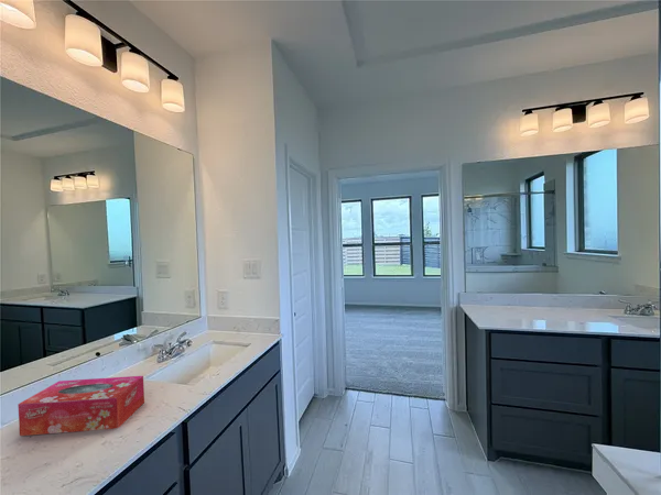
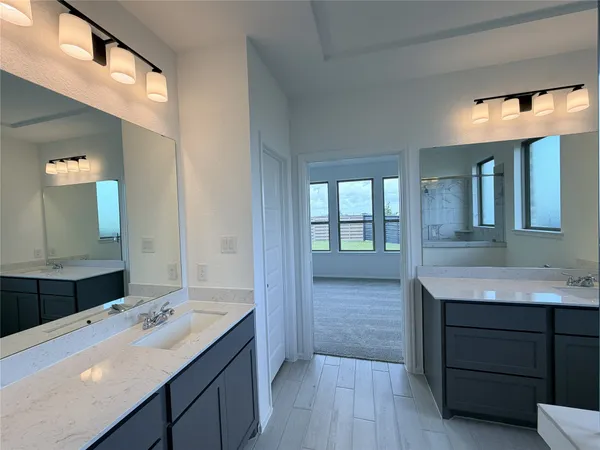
- tissue box [17,375,145,437]
